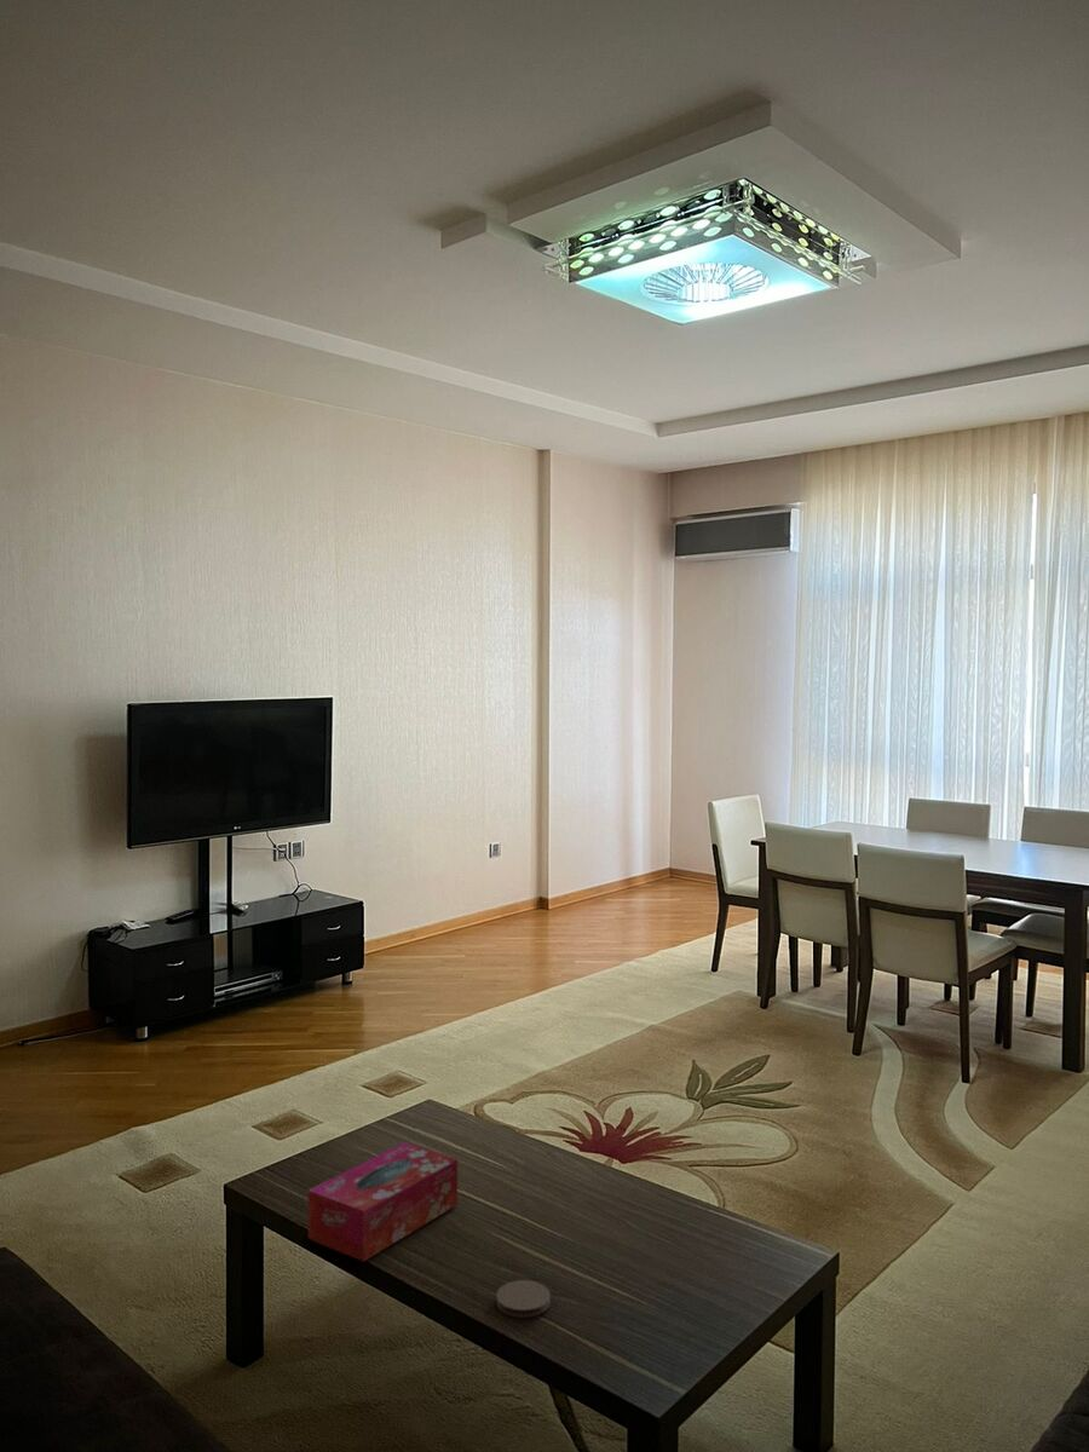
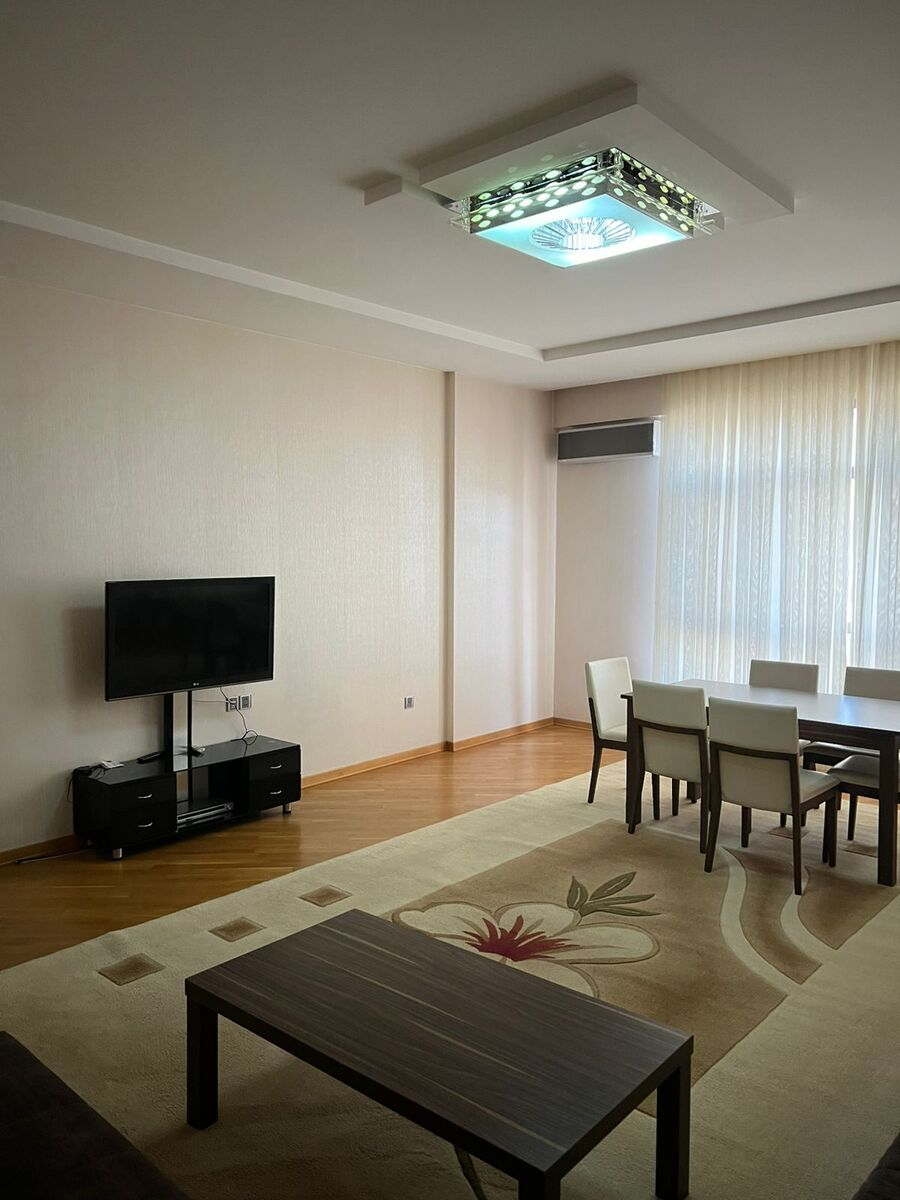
- coaster [495,1279,552,1319]
- tissue box [307,1141,459,1263]
